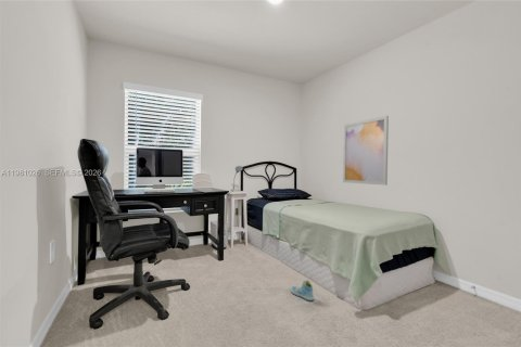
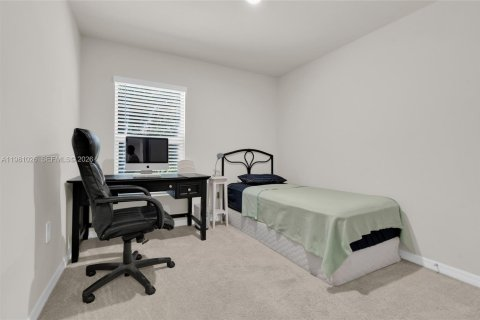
- wall art [342,115,390,187]
- sneaker [290,280,315,301]
